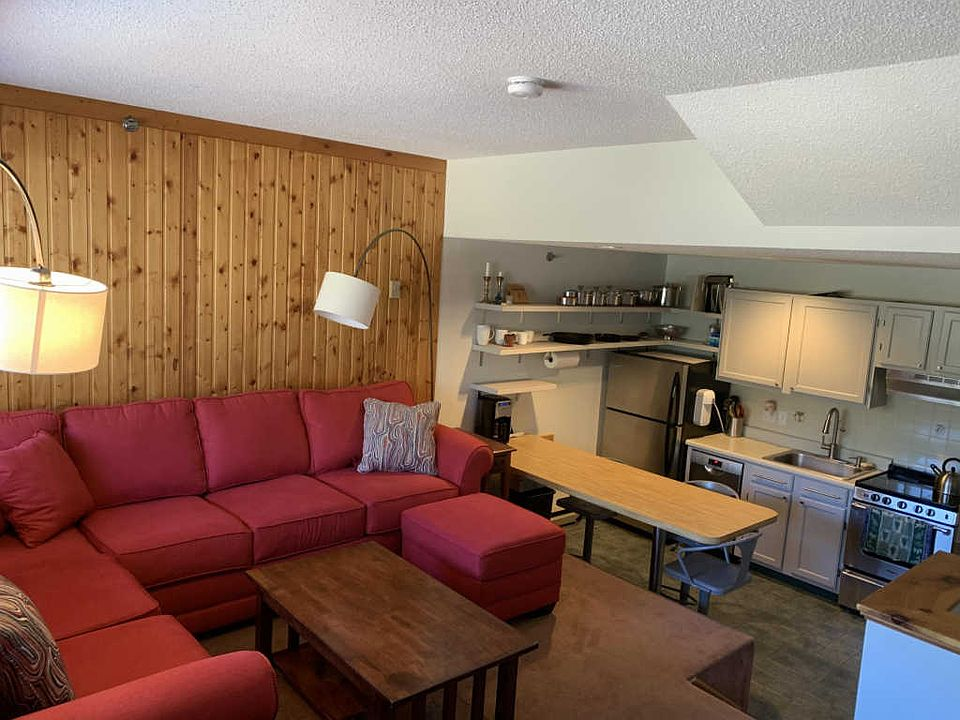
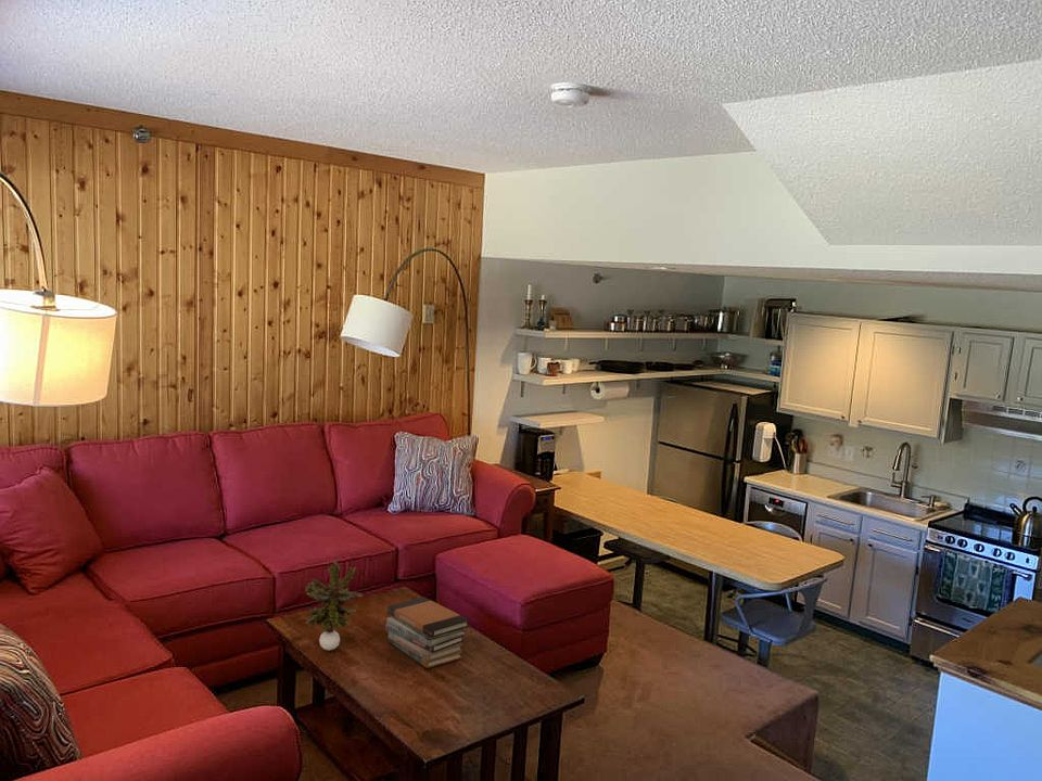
+ potted plant [305,559,364,652]
+ book stack [385,597,471,669]
